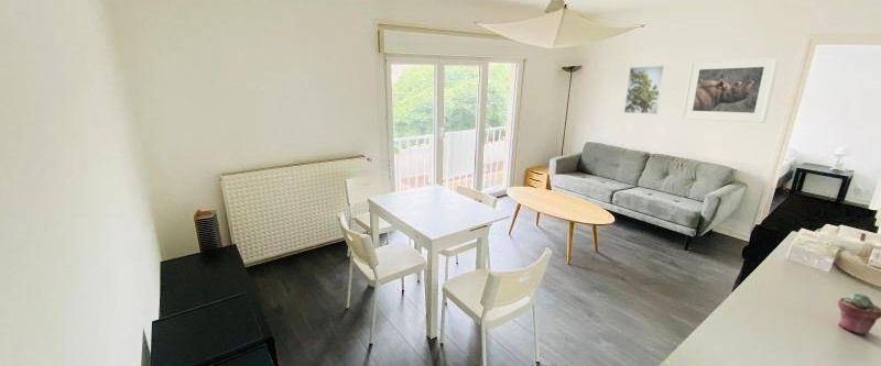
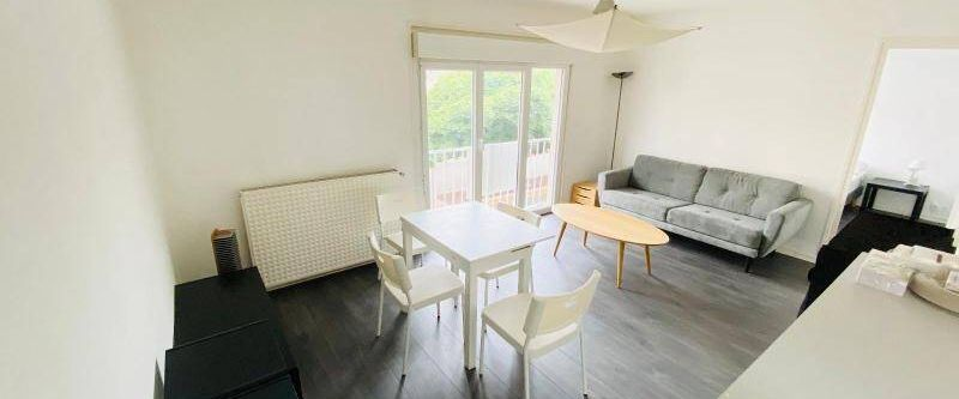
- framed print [681,55,781,124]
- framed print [623,65,666,115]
- potted succulent [837,291,881,336]
